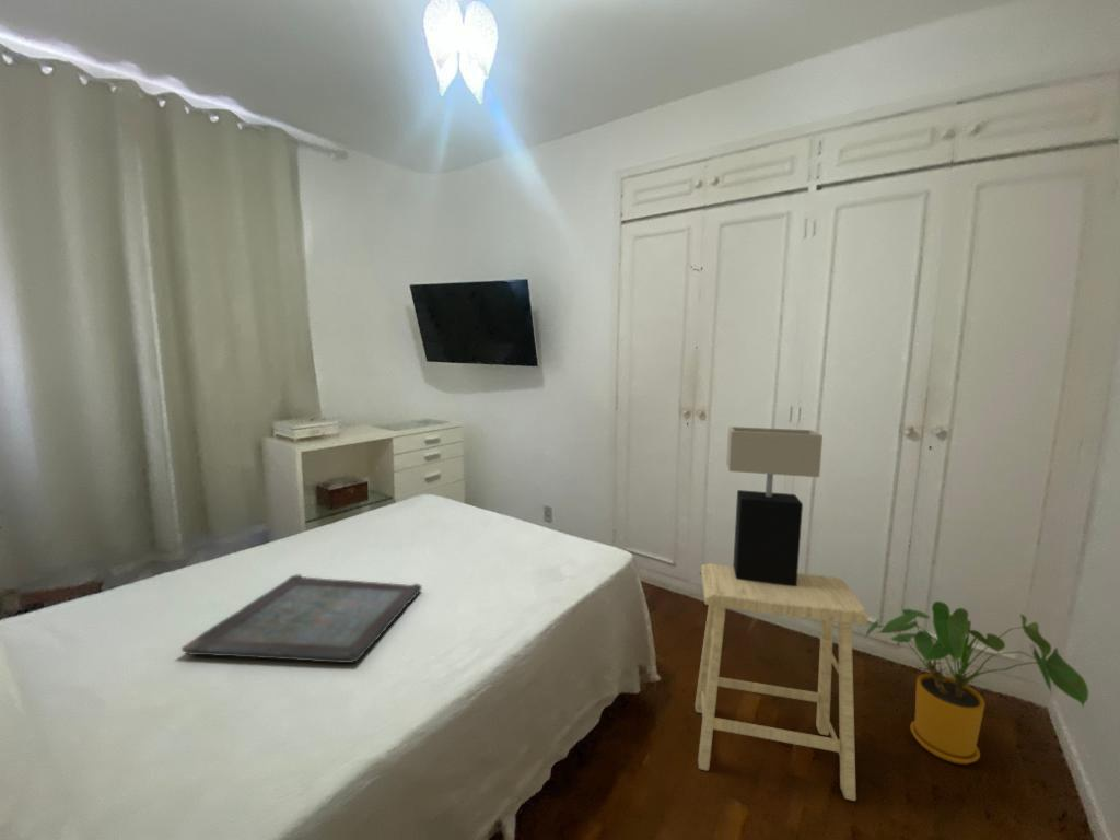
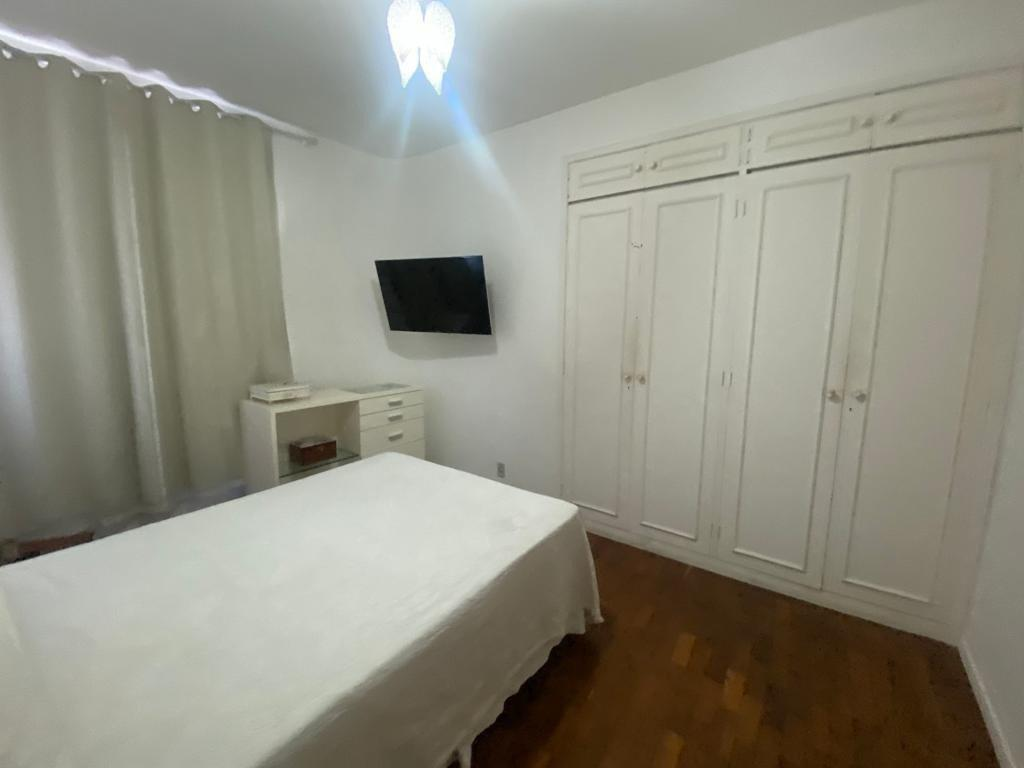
- house plant [863,600,1089,766]
- serving tray [180,573,423,664]
- stool [693,562,868,802]
- table lamp [725,425,824,586]
